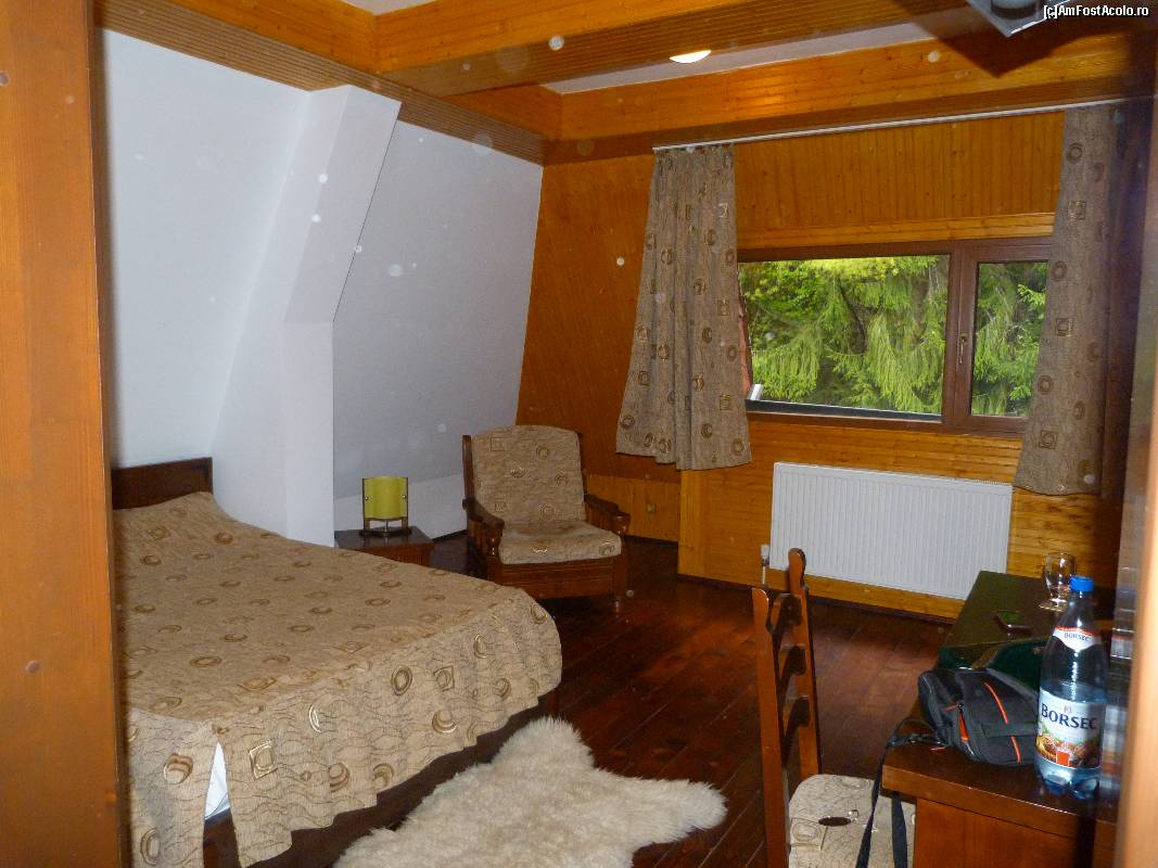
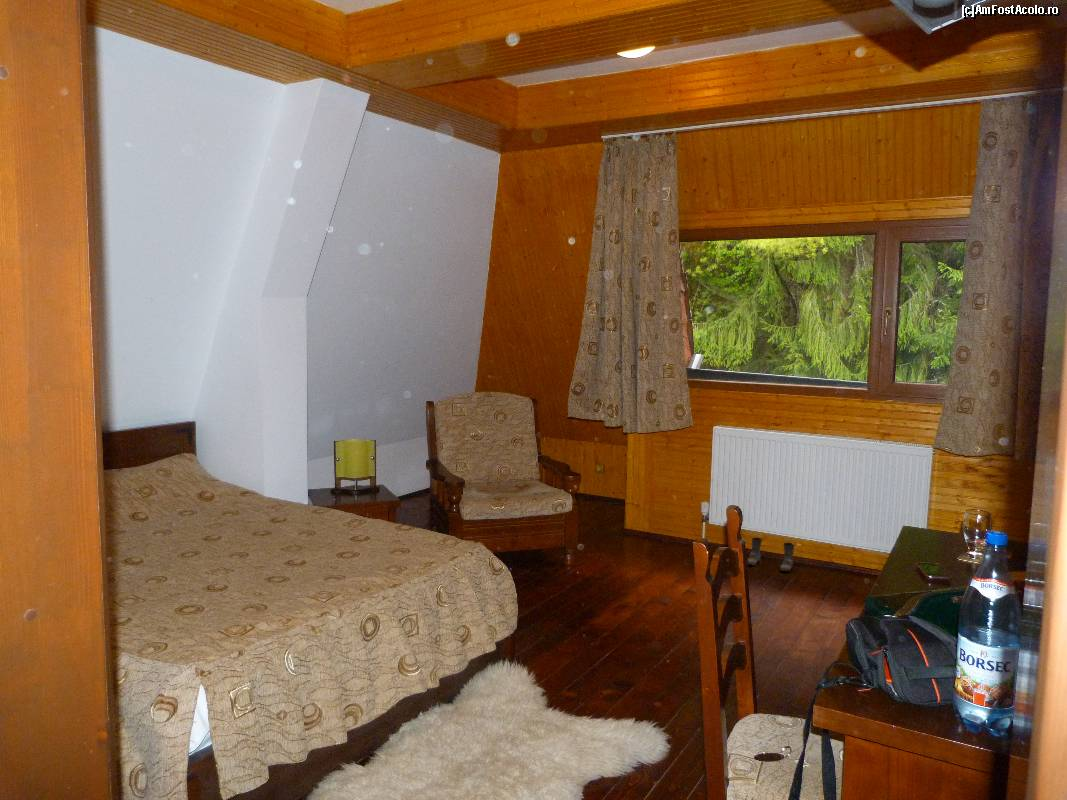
+ boots [747,537,795,572]
